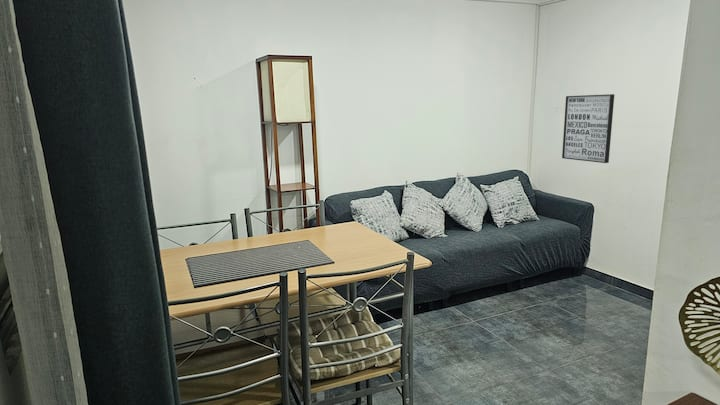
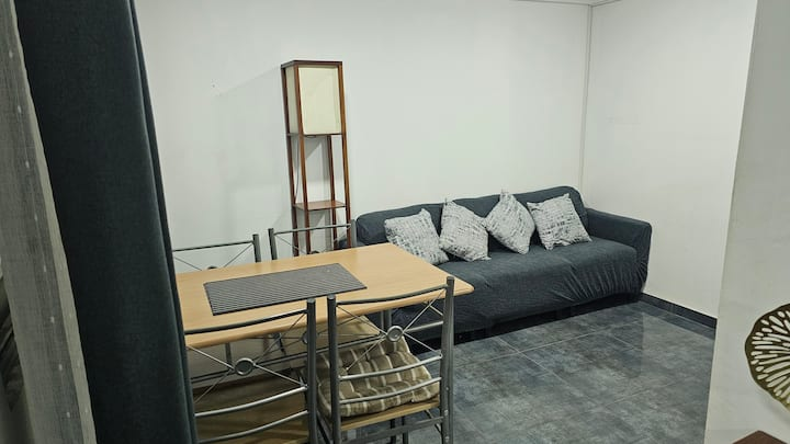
- wall art [561,93,615,164]
